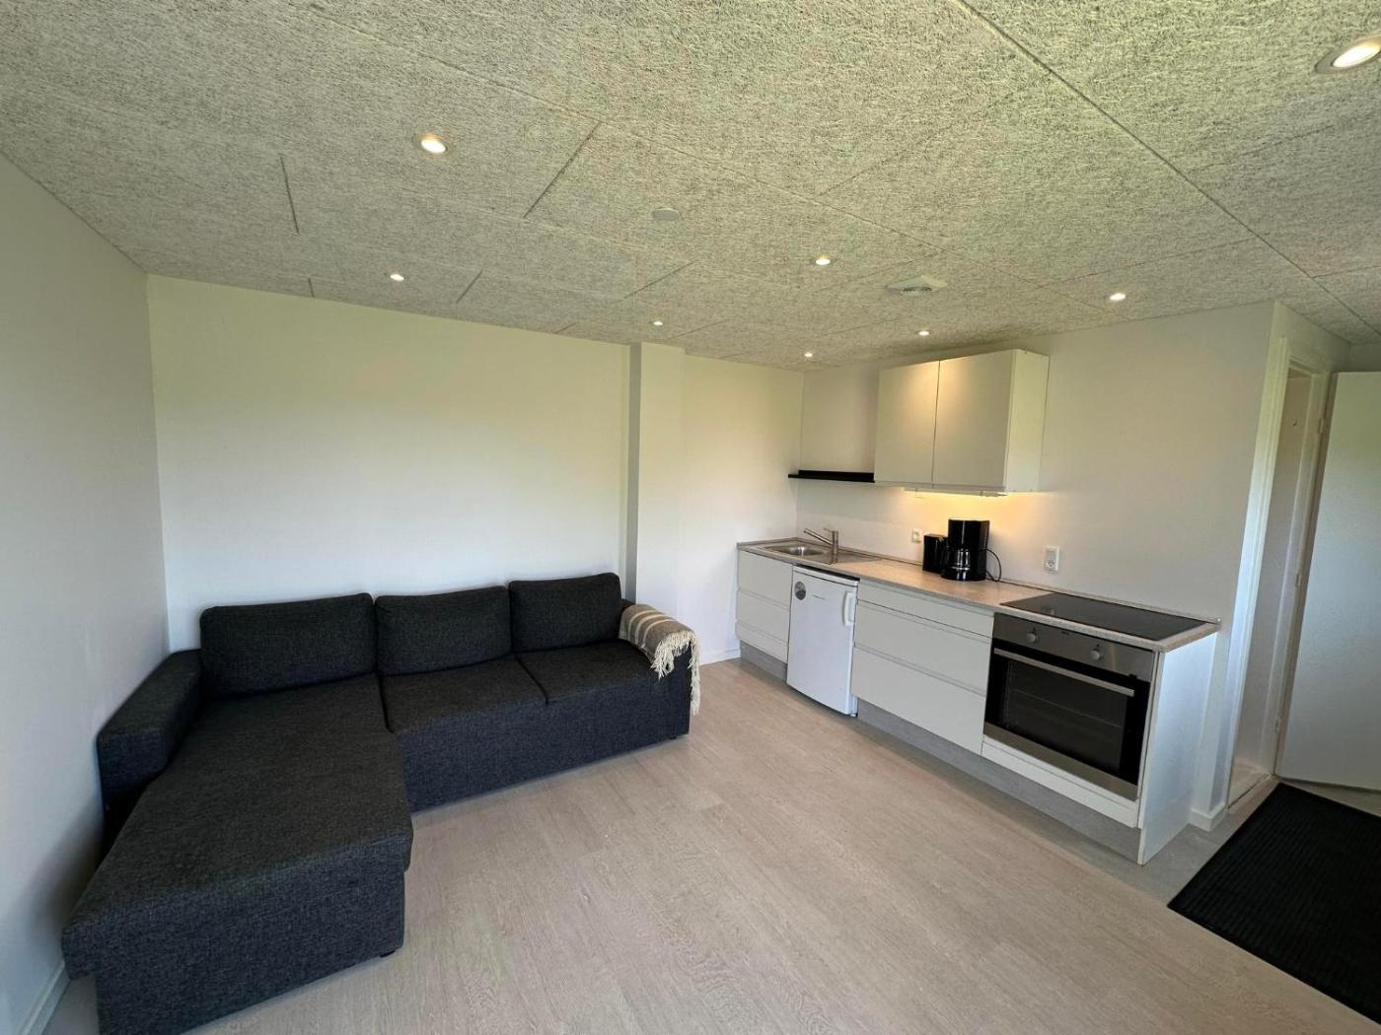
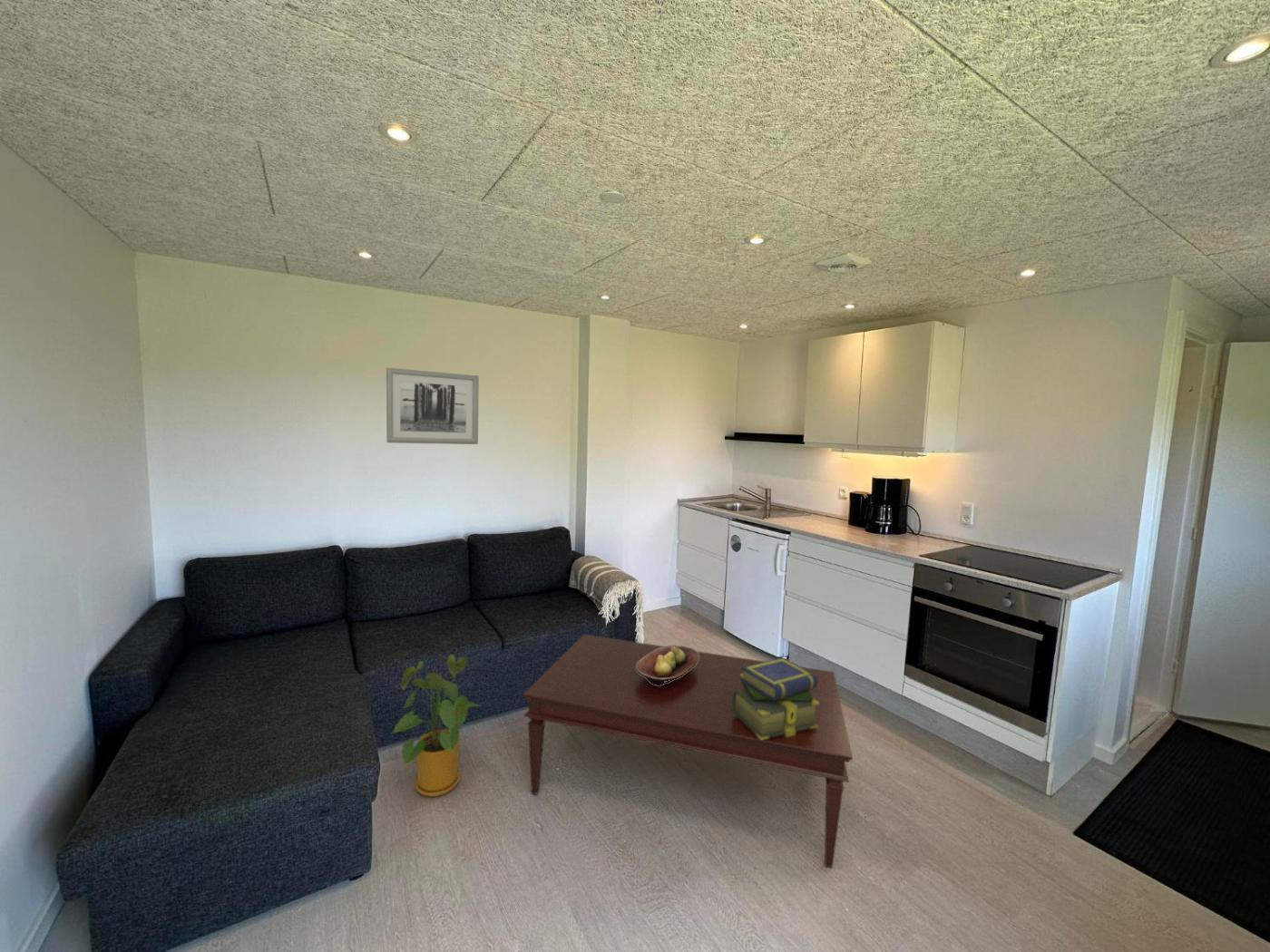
+ stack of books [733,656,819,740]
+ fruit bowl [636,645,699,685]
+ coffee table [522,634,854,869]
+ house plant [391,654,481,798]
+ wall art [386,367,480,445]
